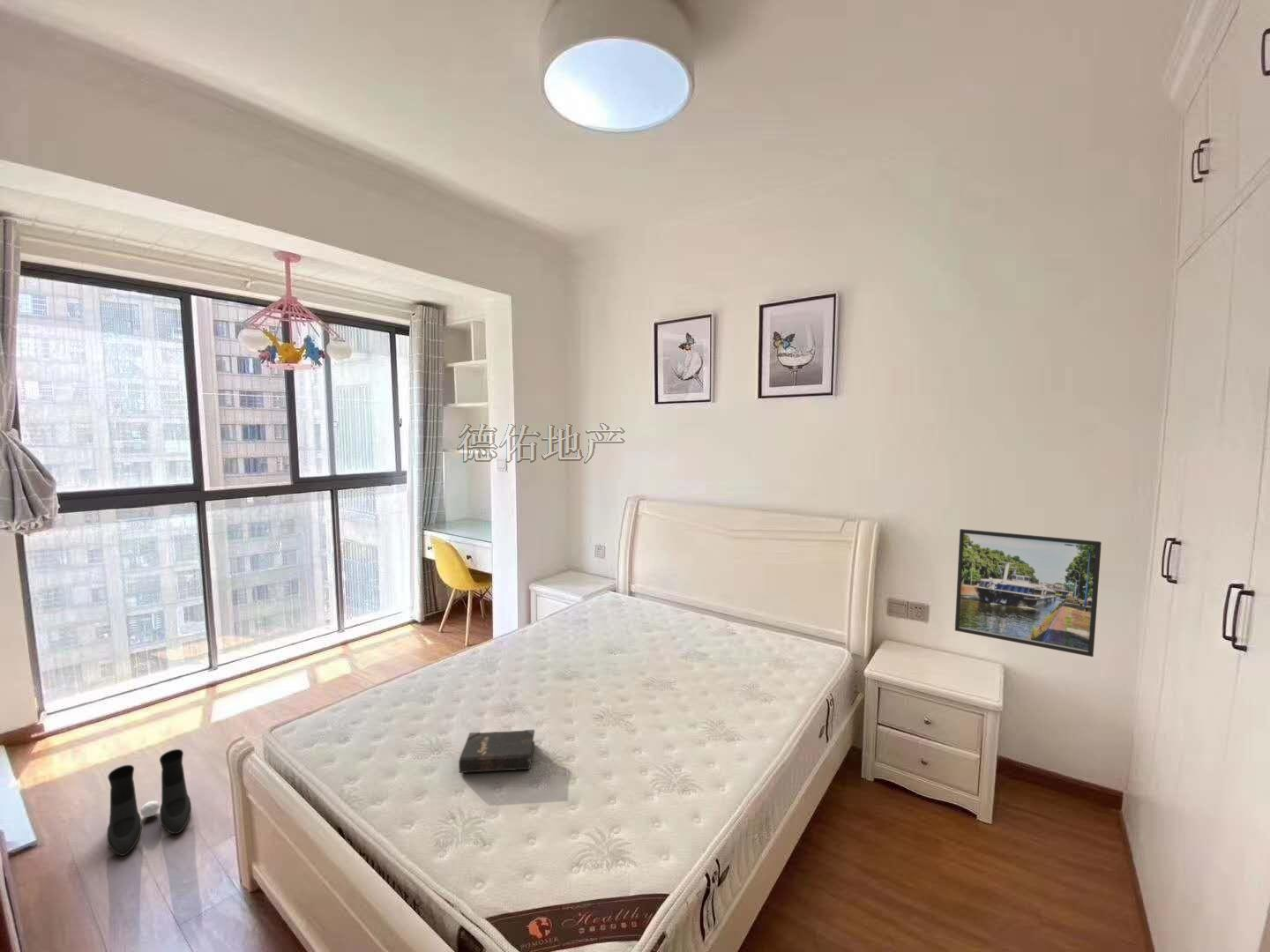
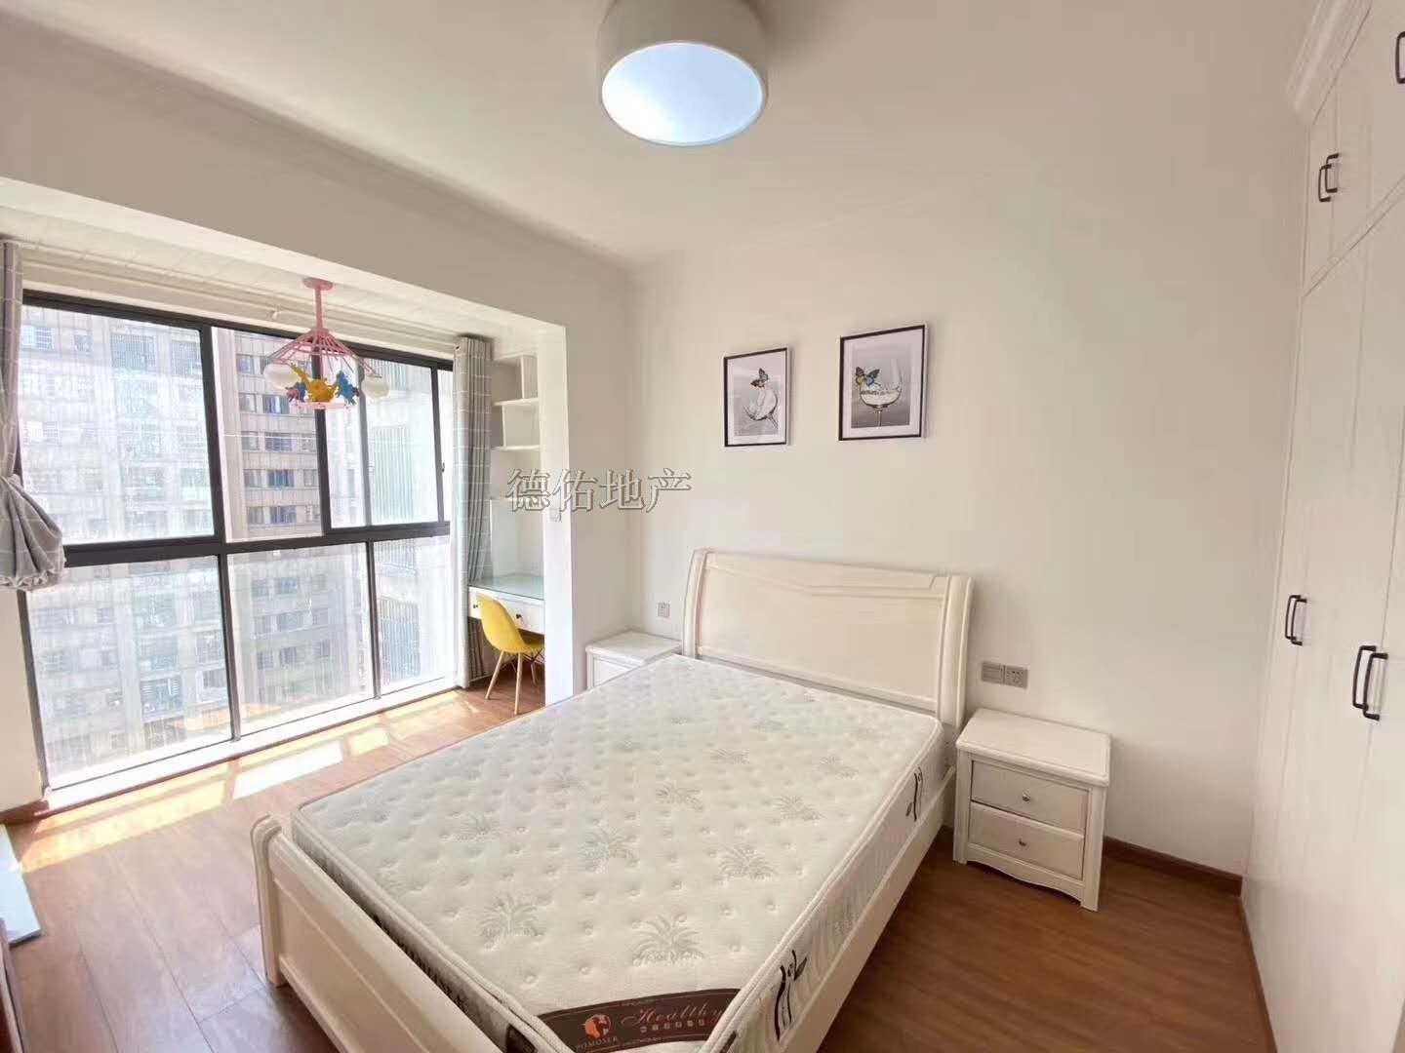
- hardback book [458,729,535,774]
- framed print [954,528,1102,658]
- boots [106,748,192,857]
